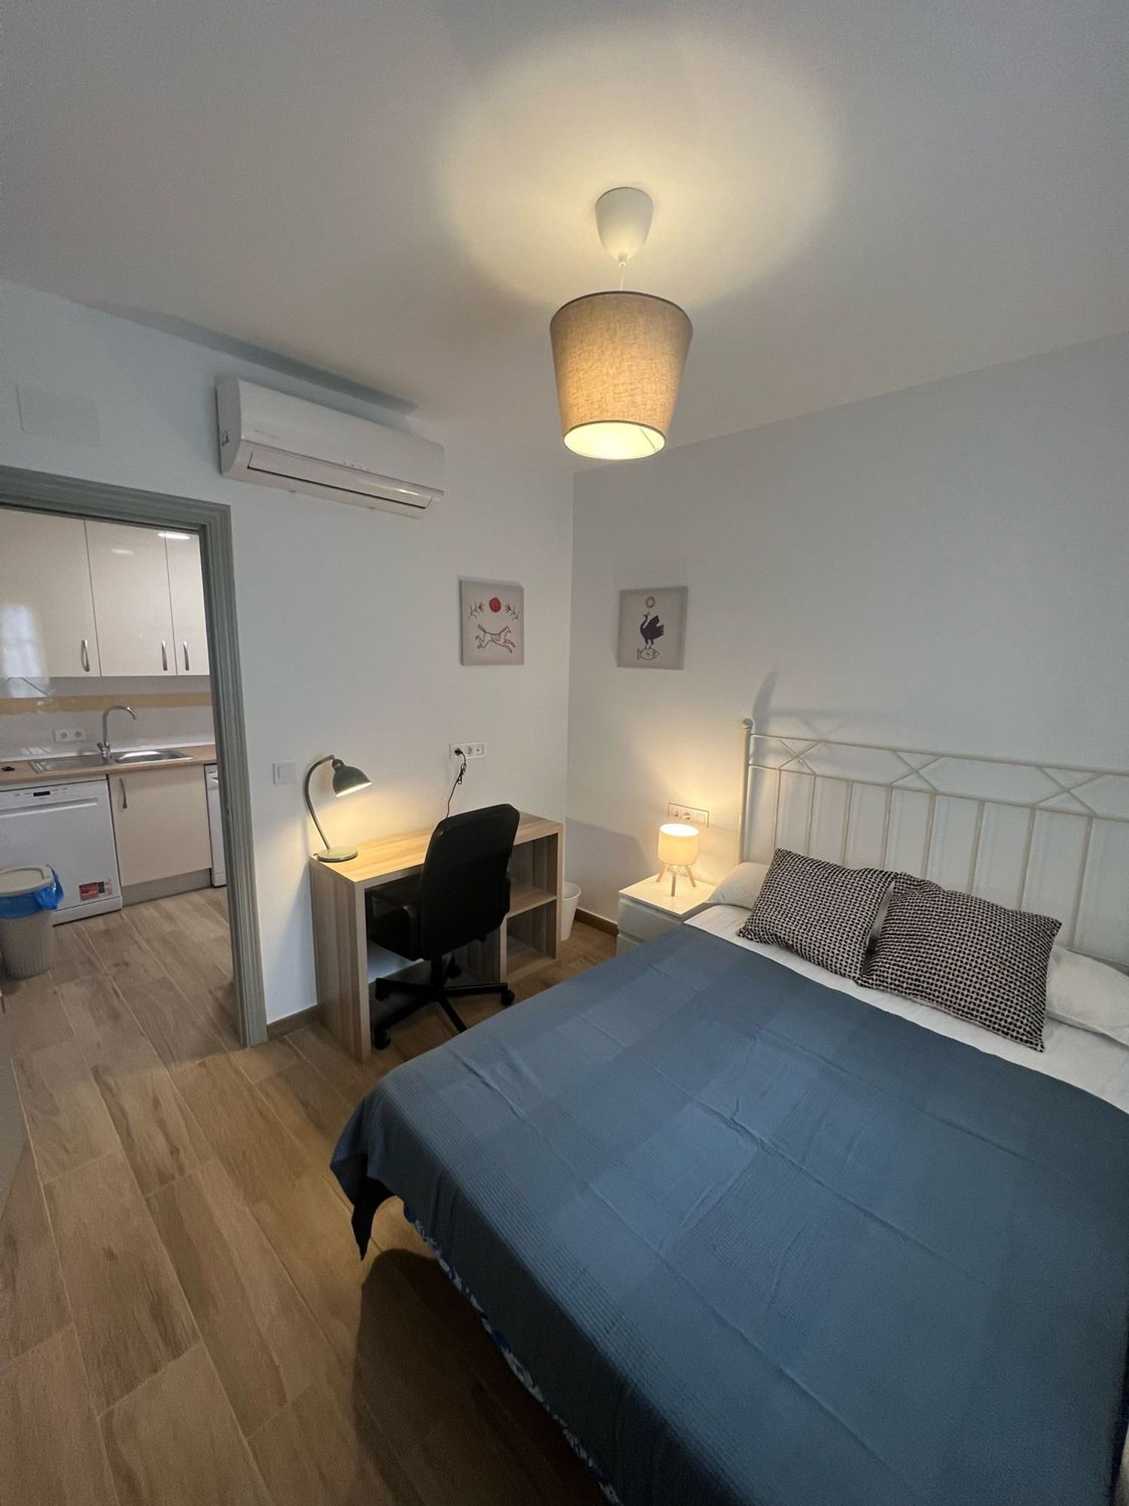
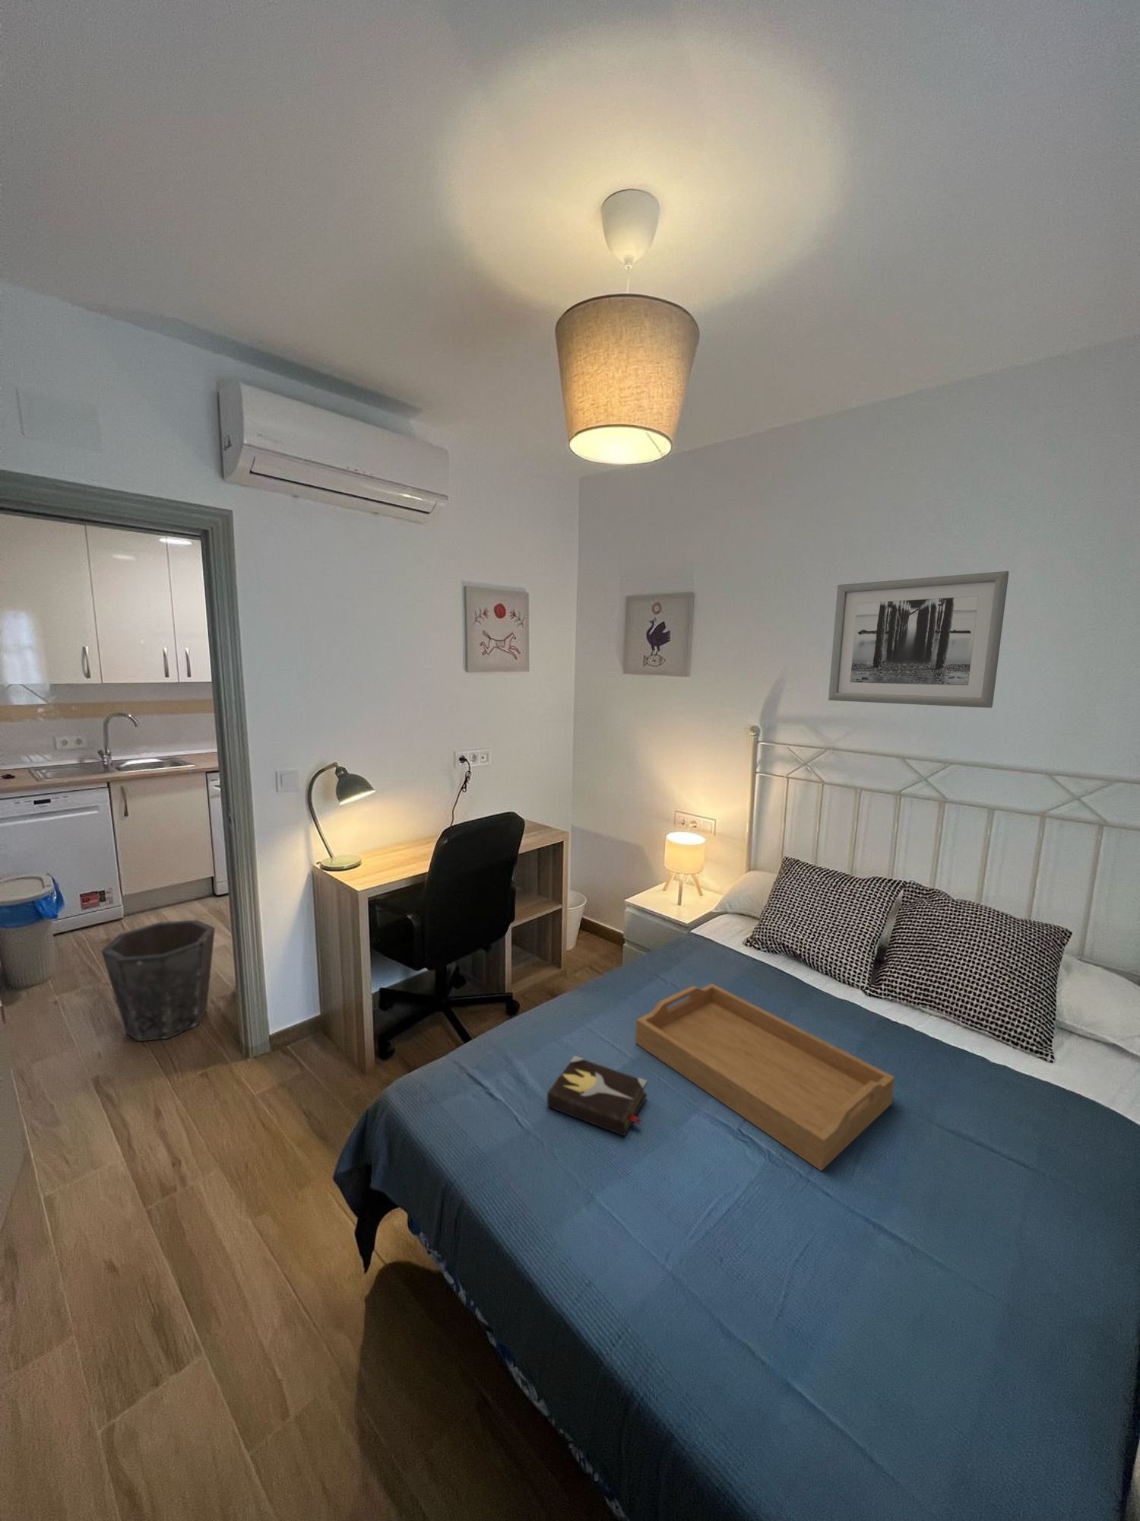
+ wall art [827,570,1009,709]
+ hardback book [546,1055,648,1137]
+ waste bin [101,919,216,1042]
+ serving tray [635,982,896,1172]
